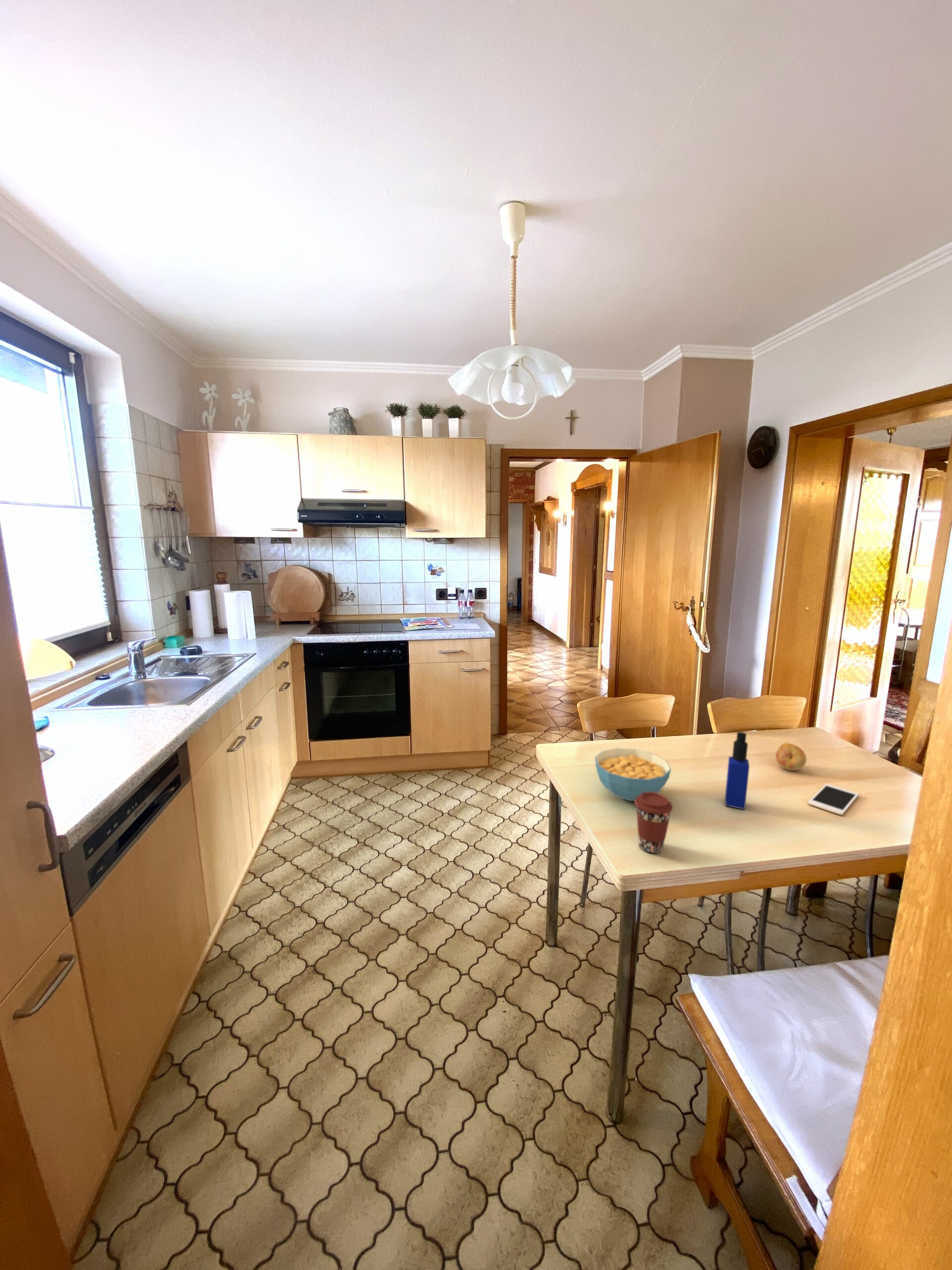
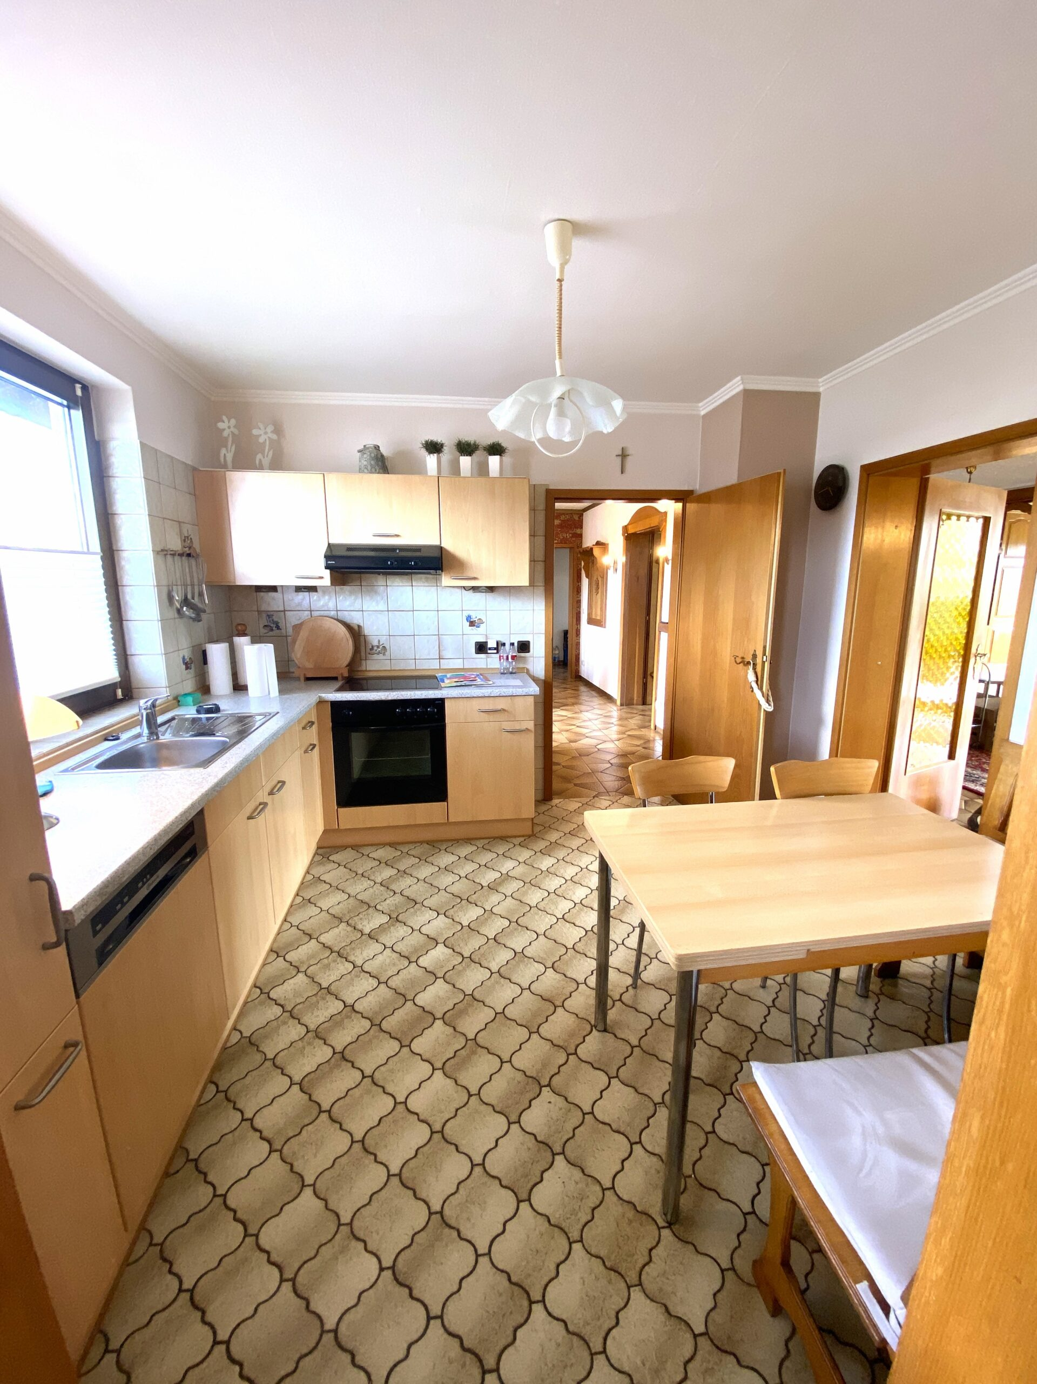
- fruit [775,742,807,771]
- coffee cup [634,792,674,854]
- bottle [724,731,750,810]
- cell phone [807,783,859,816]
- cereal bowl [595,748,671,802]
